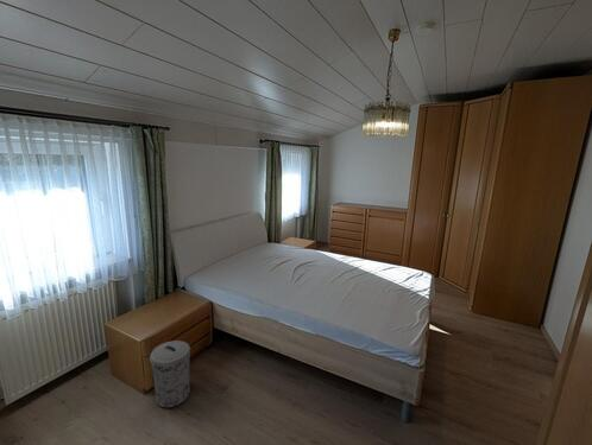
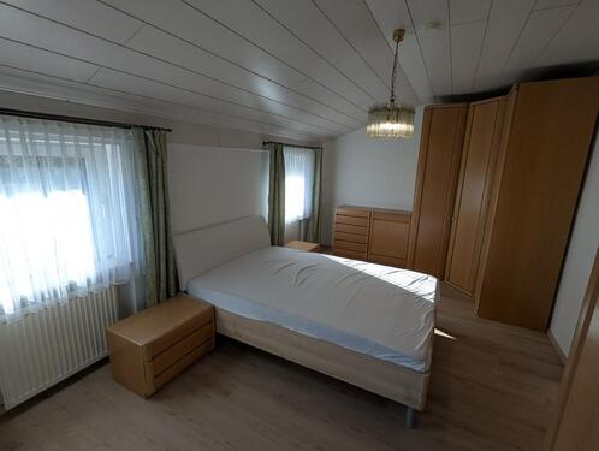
- trash can [149,339,191,408]
